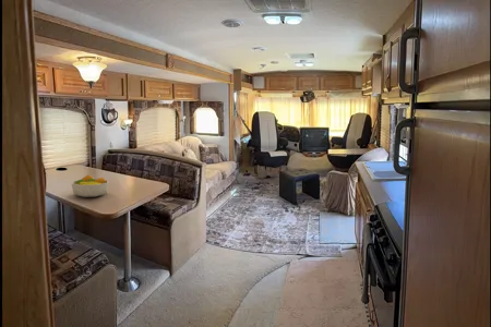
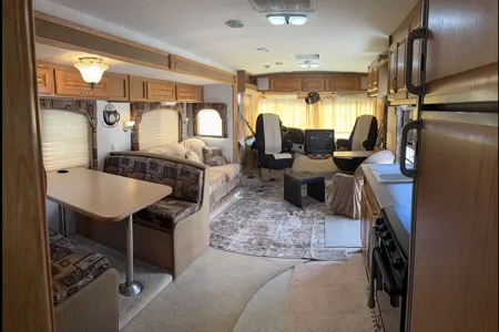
- fruit bowl [71,173,109,198]
